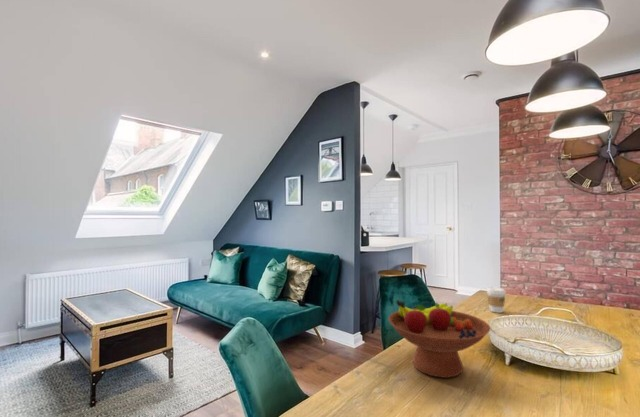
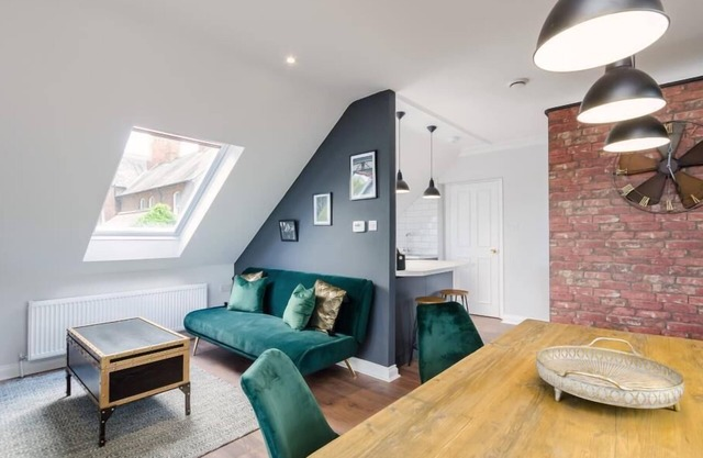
- coffee cup [486,286,507,314]
- fruit bowl [387,299,491,379]
